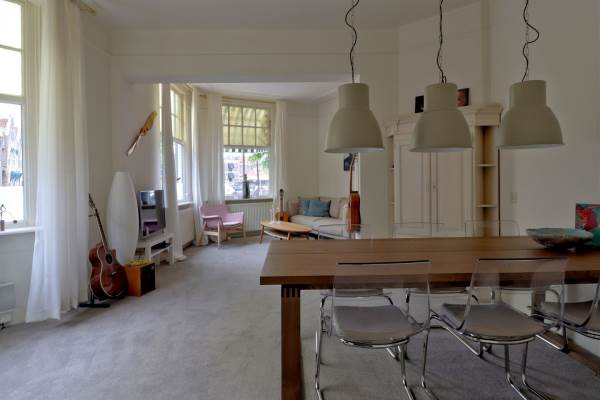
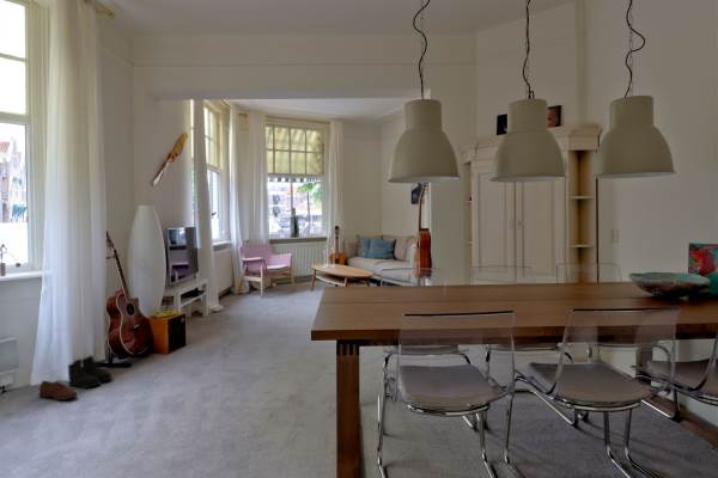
+ shoe [38,380,78,402]
+ boots [67,354,114,390]
